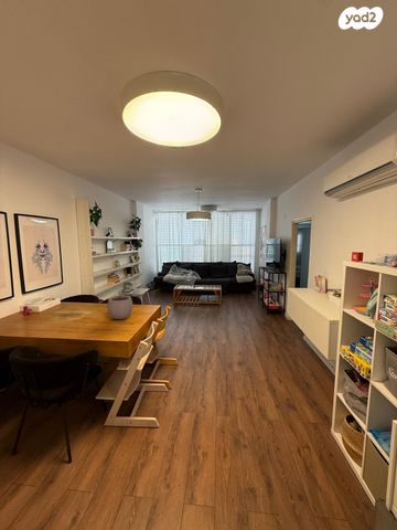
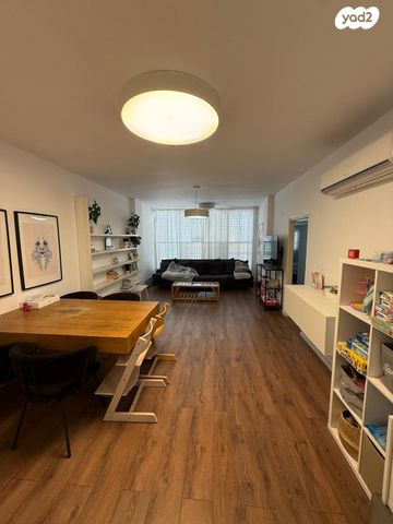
- plant pot [106,289,133,320]
